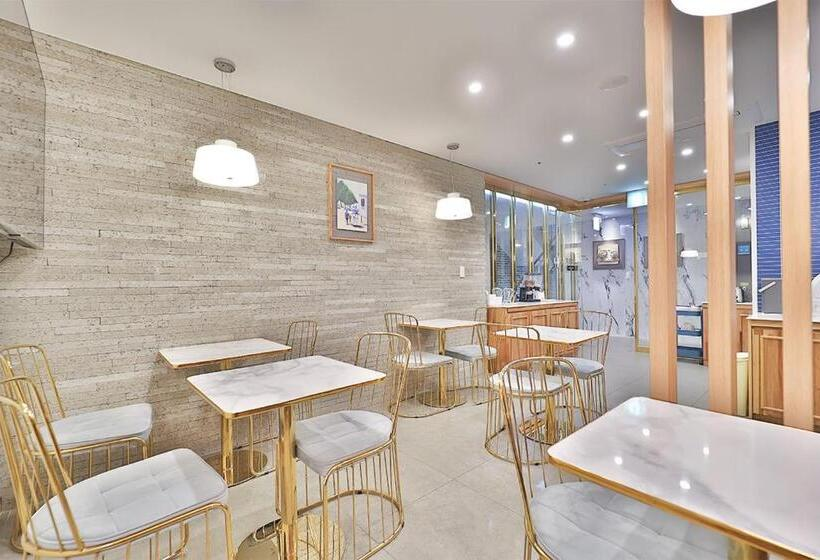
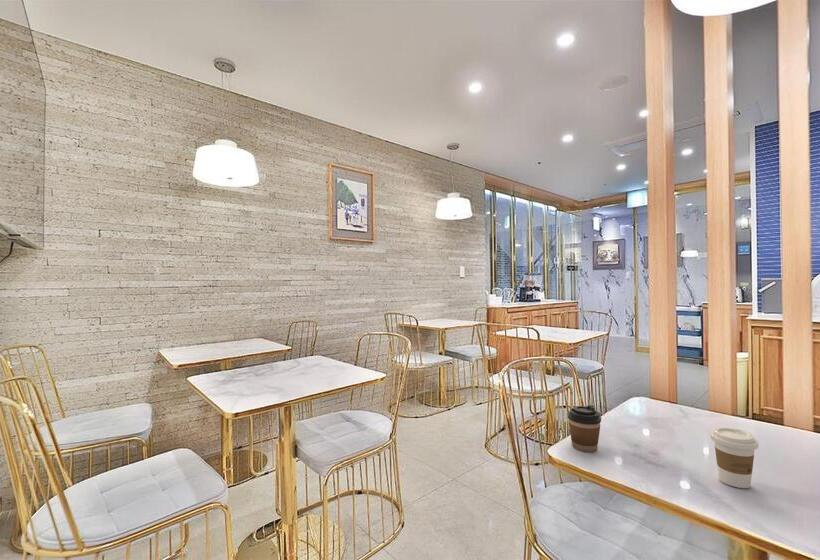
+ coffee cup [566,404,602,453]
+ coffee cup [710,426,759,489]
